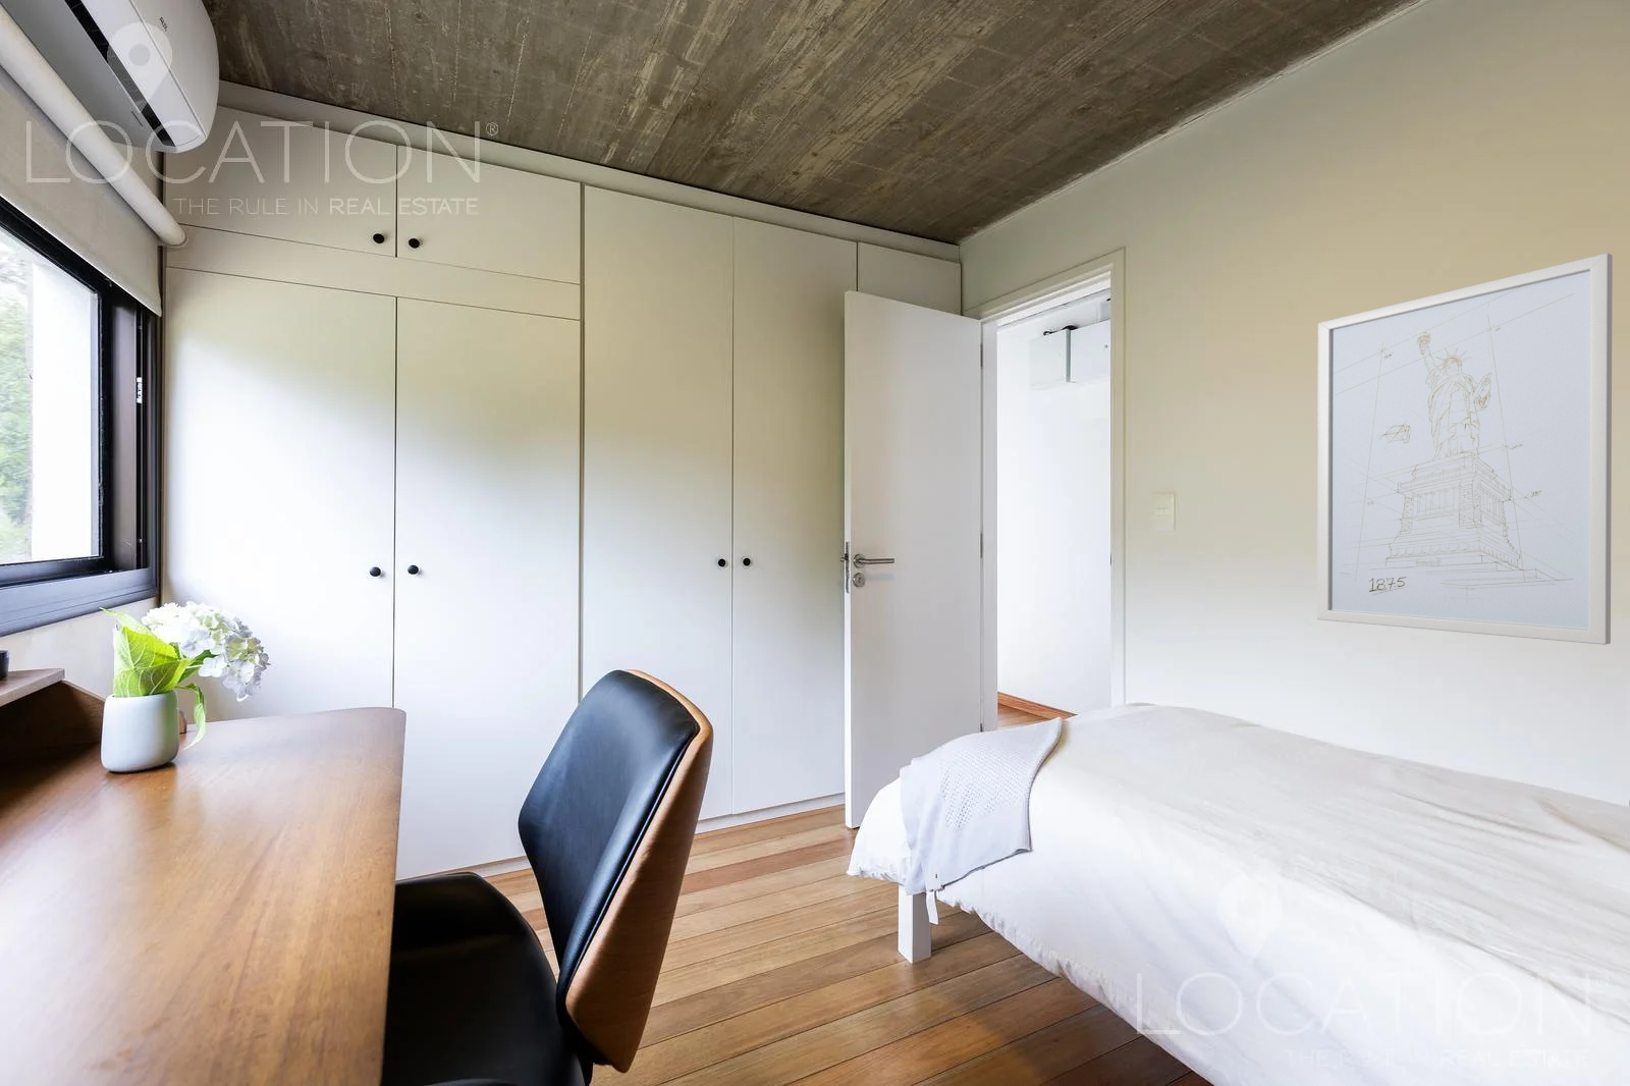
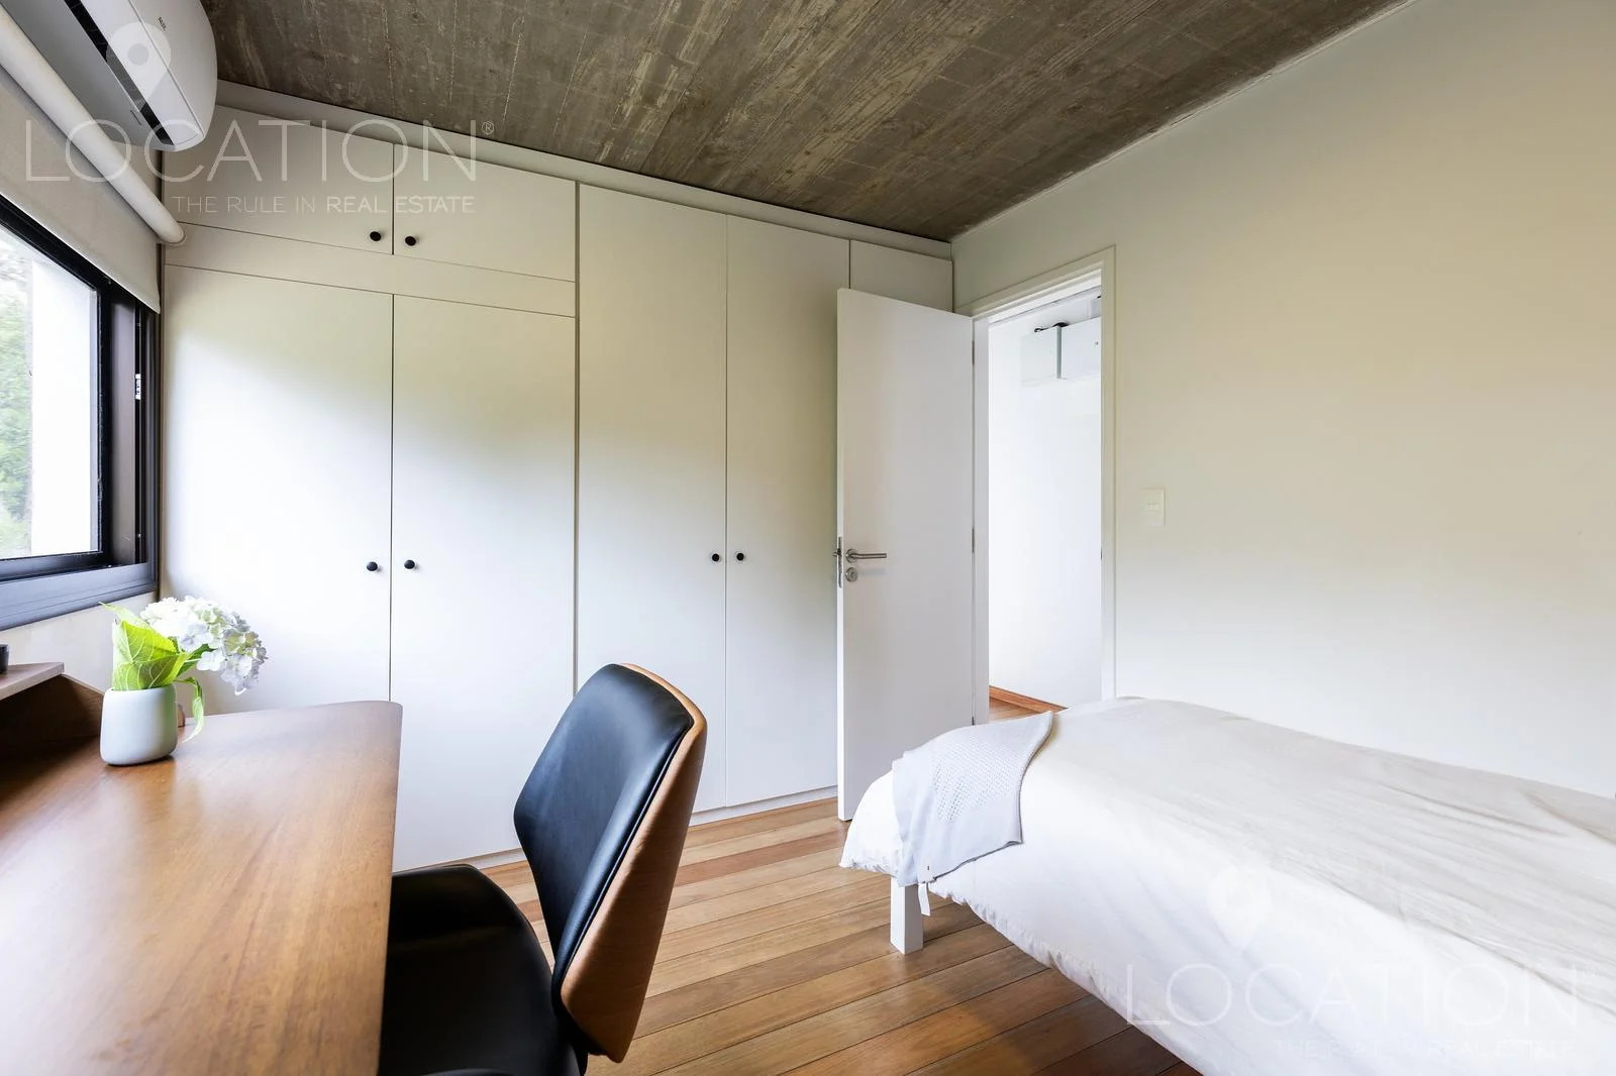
- wall art [1316,252,1614,646]
